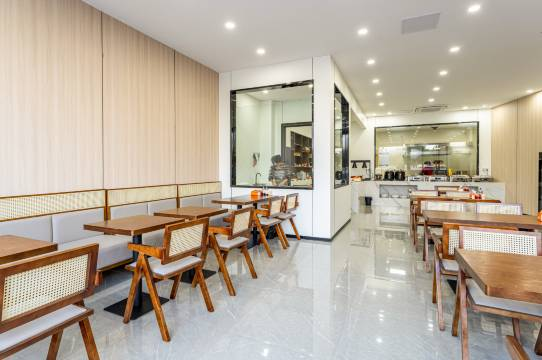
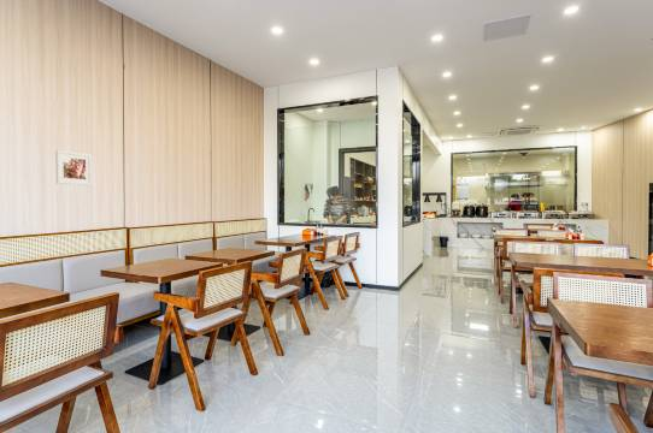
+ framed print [54,149,93,186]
